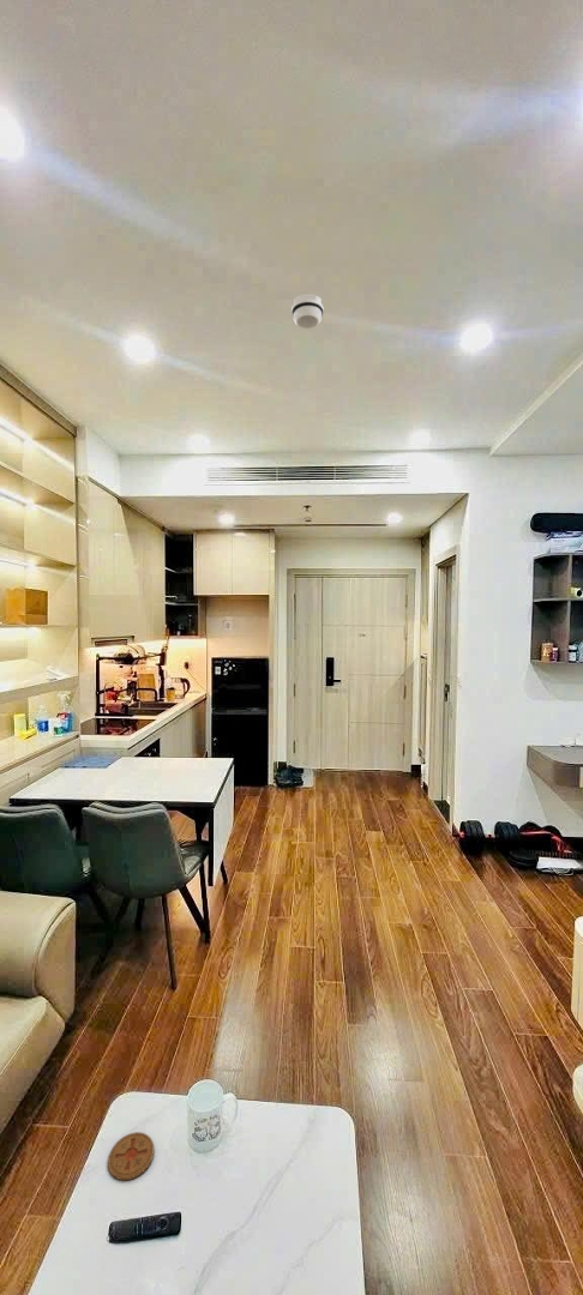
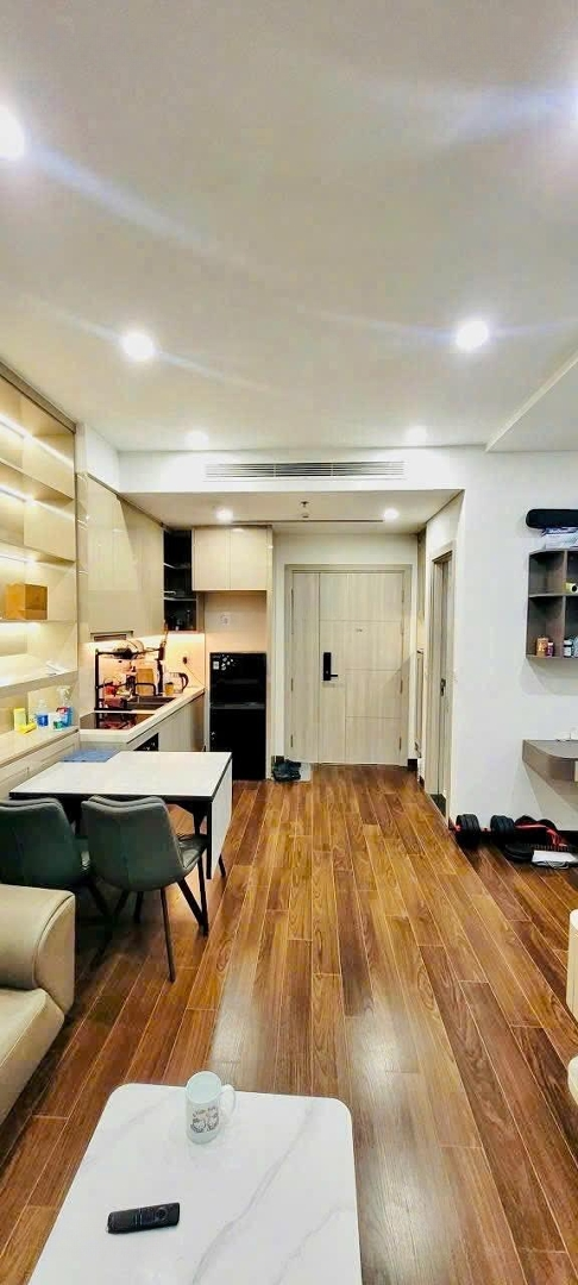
- smoke detector [290,293,325,330]
- coaster [107,1131,155,1181]
